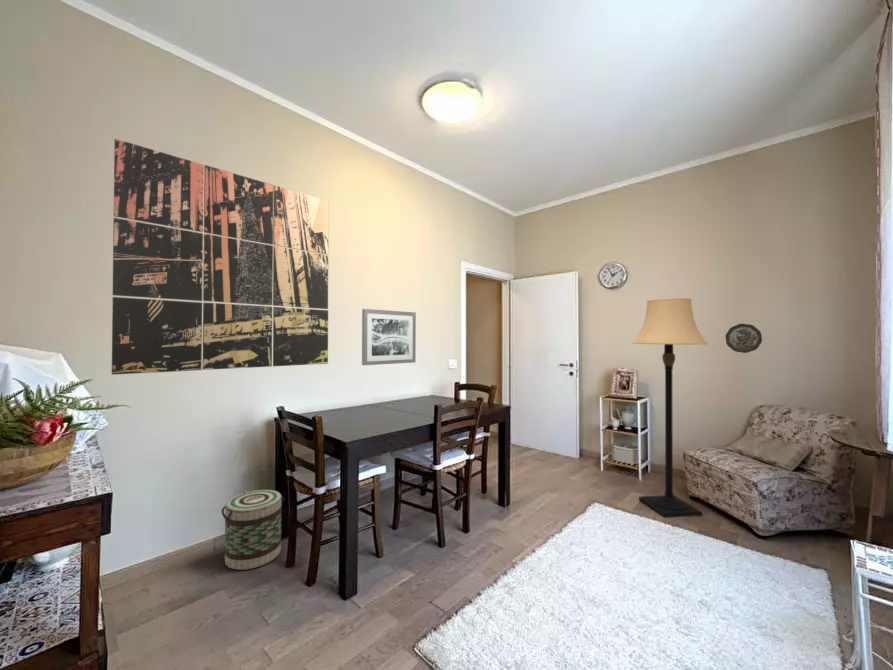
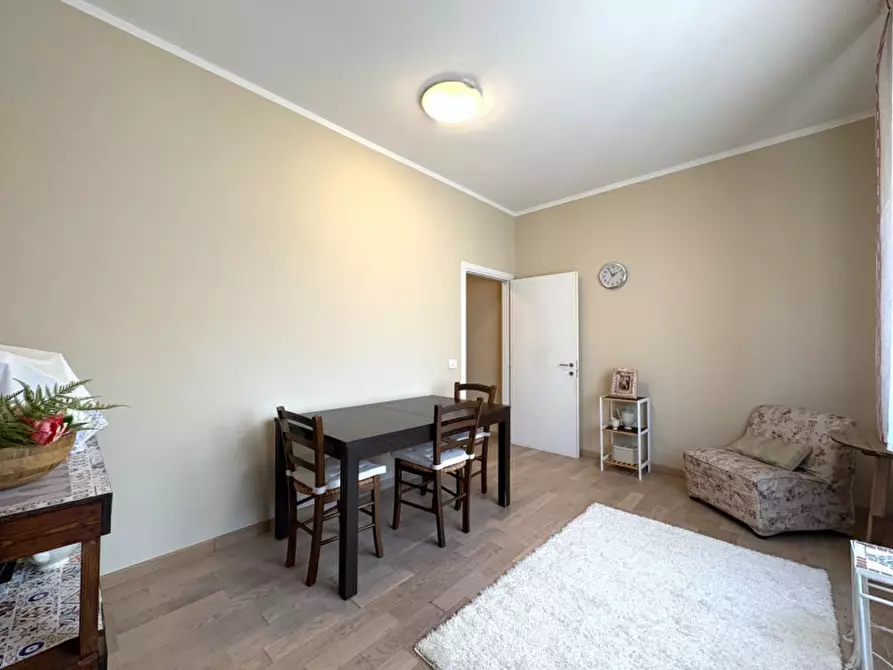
- wall art [361,308,417,366]
- wall art [111,138,330,376]
- basket [221,489,285,571]
- lamp [632,297,709,518]
- decorative plate [725,323,763,354]
